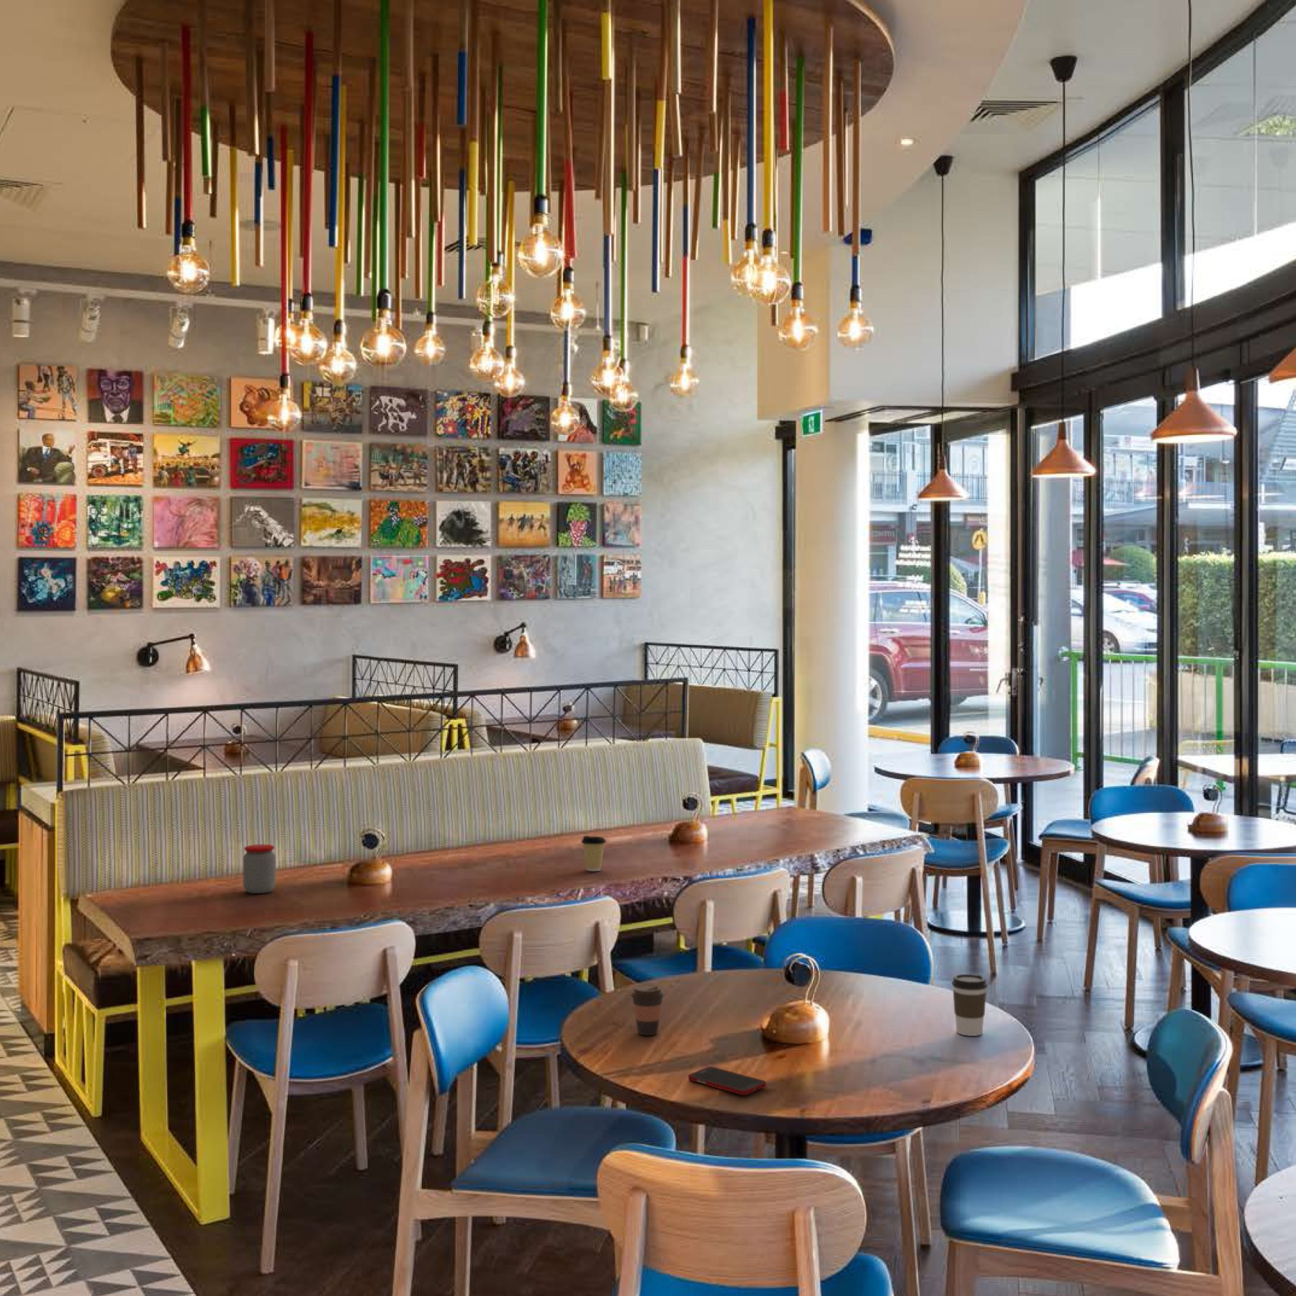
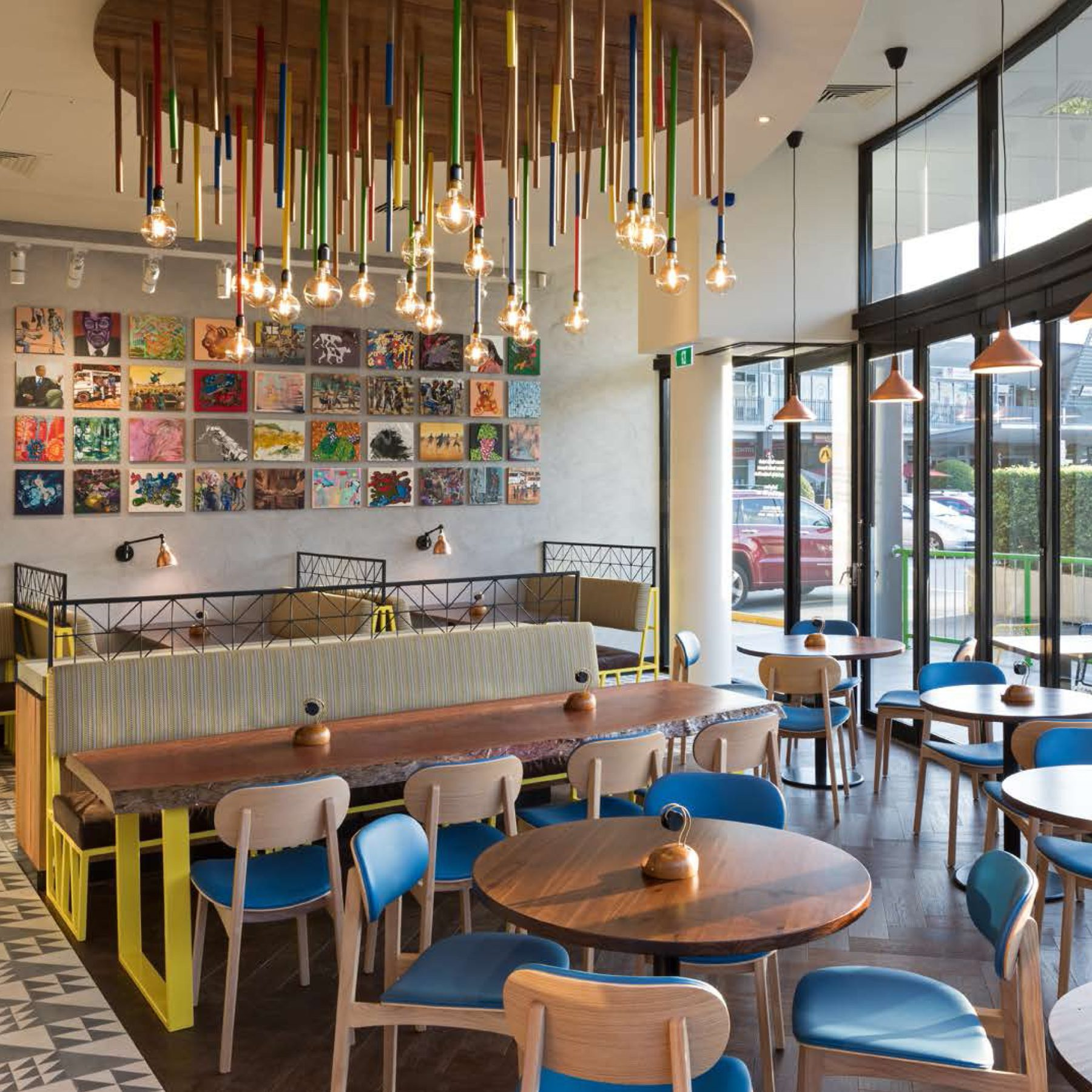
- coffee cup [580,836,606,872]
- jar [242,844,277,894]
- cell phone [687,1066,767,1095]
- coffee cup [951,973,987,1037]
- coffee cup [629,984,666,1036]
